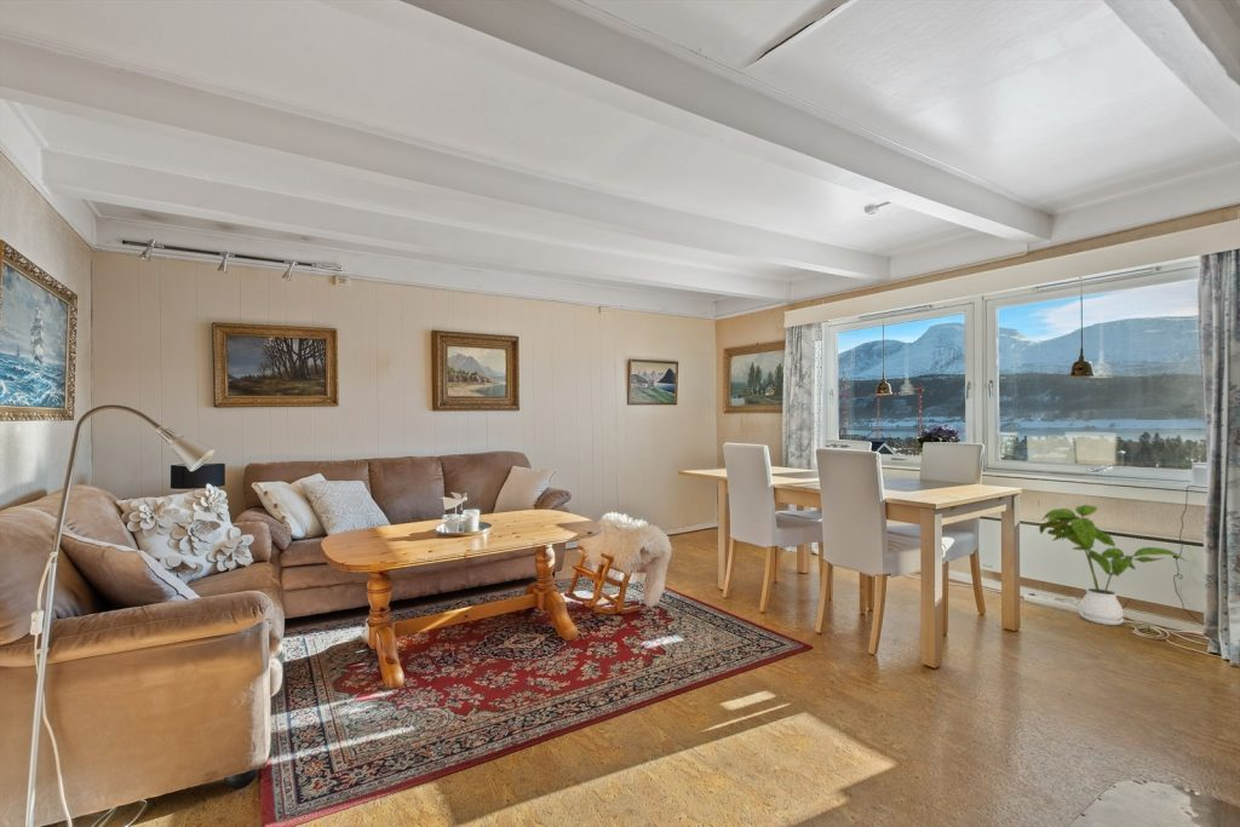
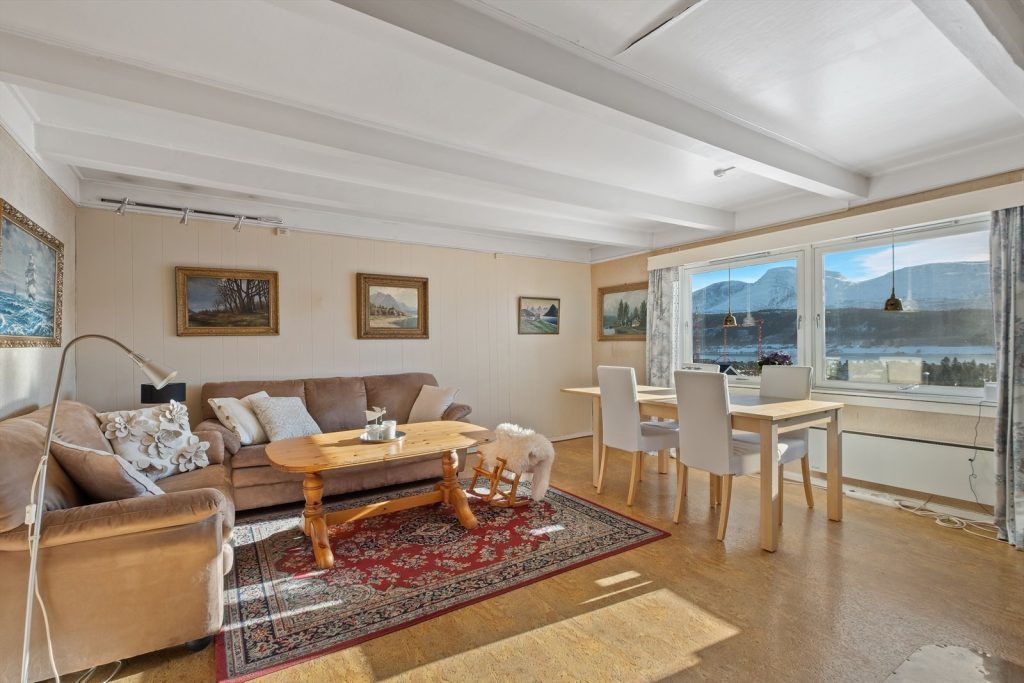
- house plant [1038,504,1189,626]
